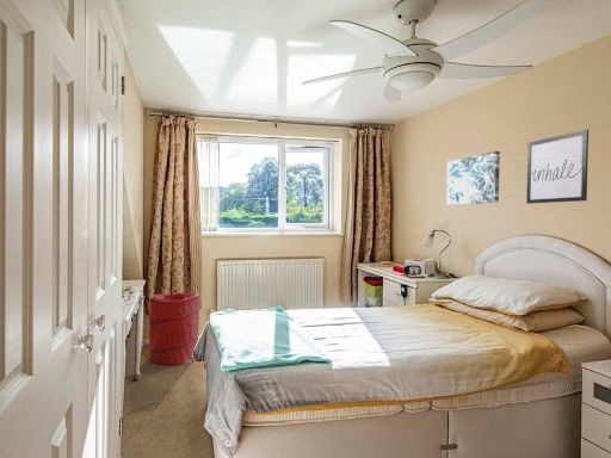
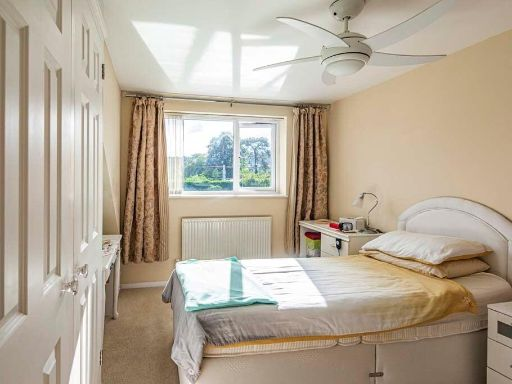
- wall art [445,150,501,206]
- wall art [525,129,590,205]
- laundry hamper [148,291,200,366]
